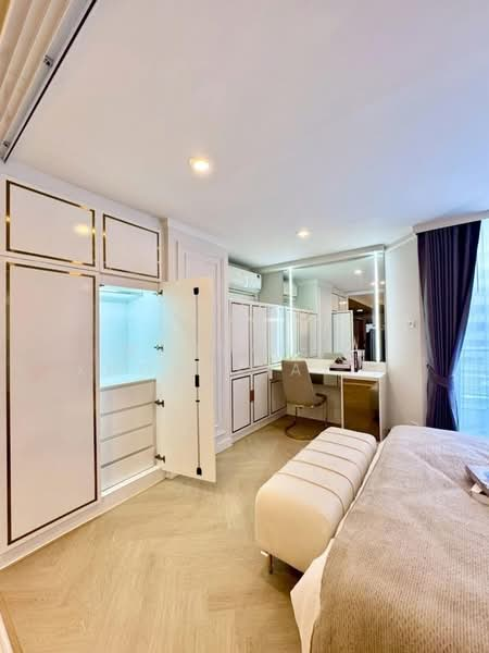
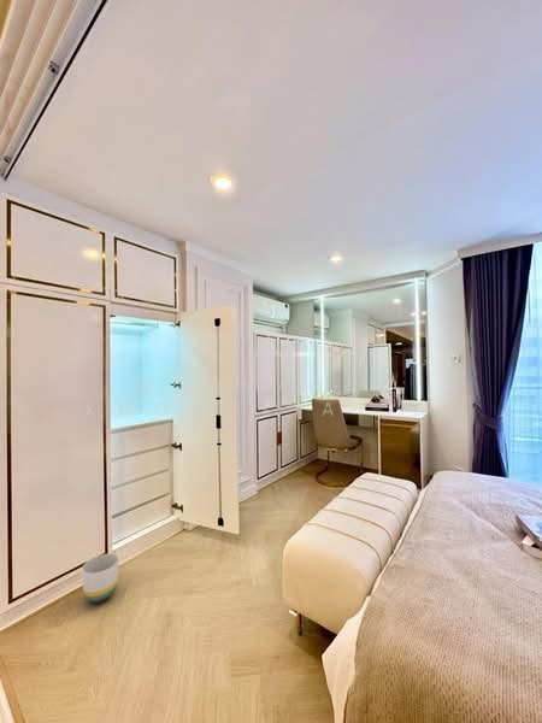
+ planter [81,553,119,604]
